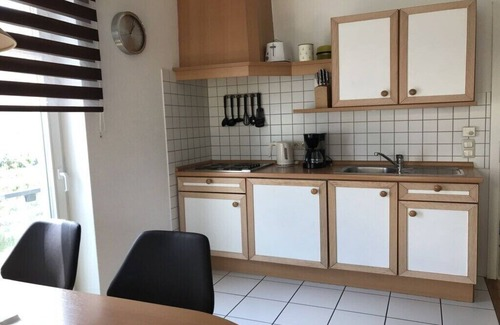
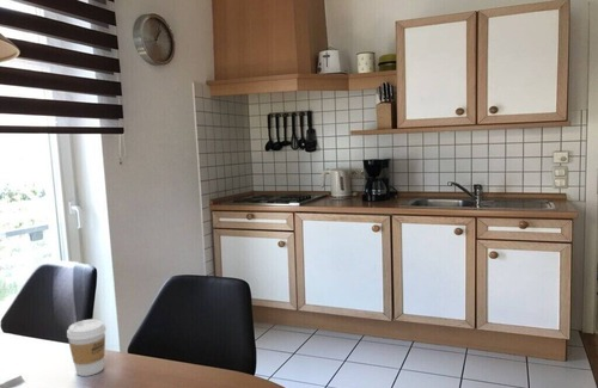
+ coffee cup [66,318,108,377]
